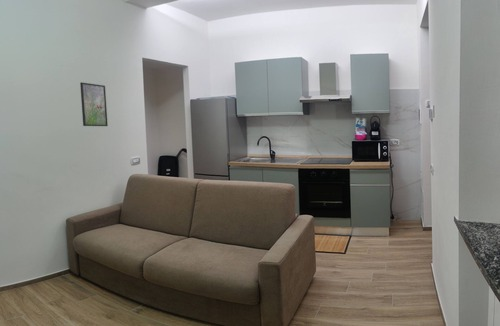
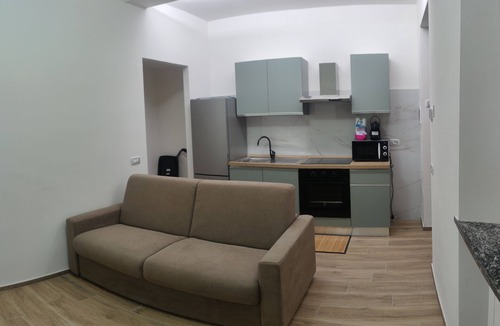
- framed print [79,81,109,127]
